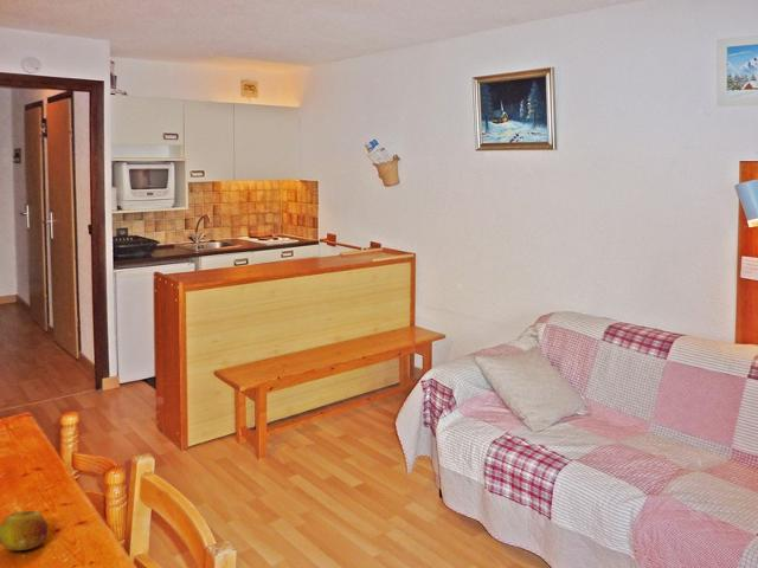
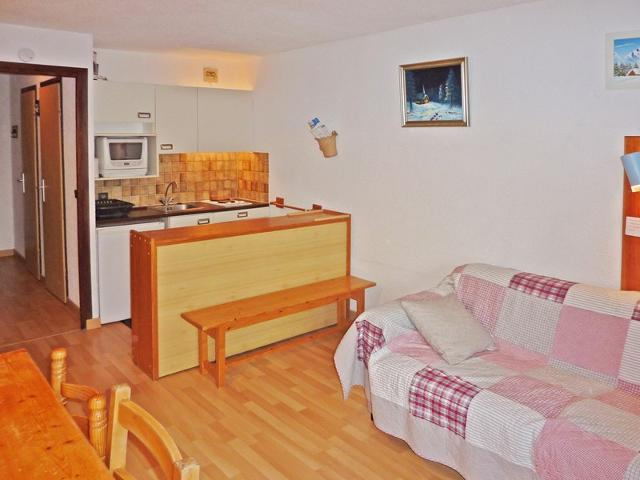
- fruit [0,510,49,551]
